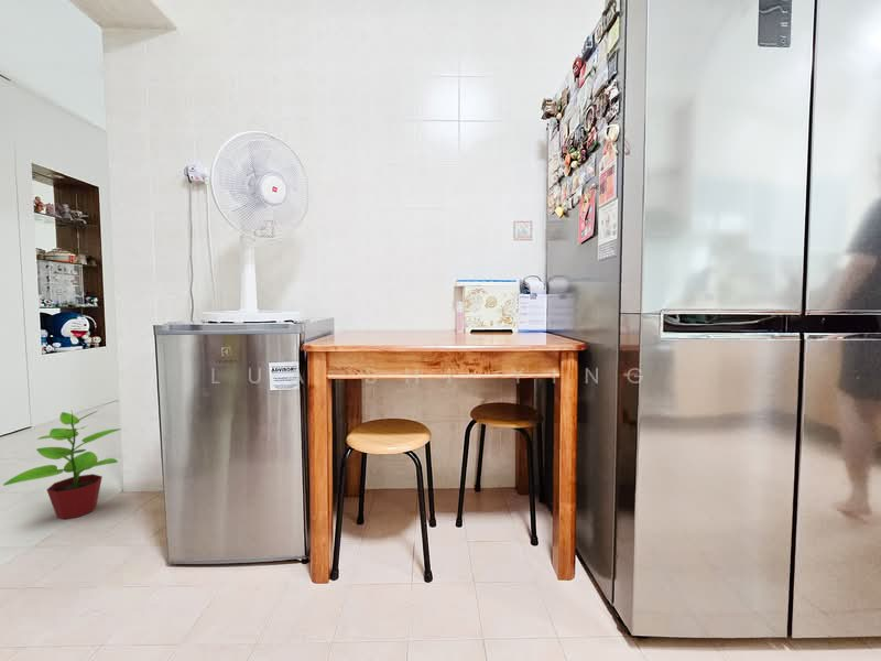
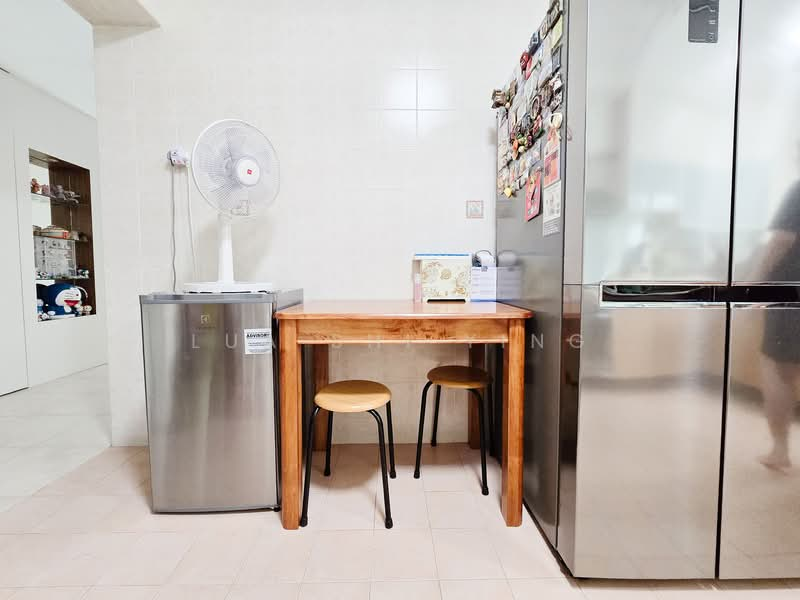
- potted plant [2,410,122,520]
